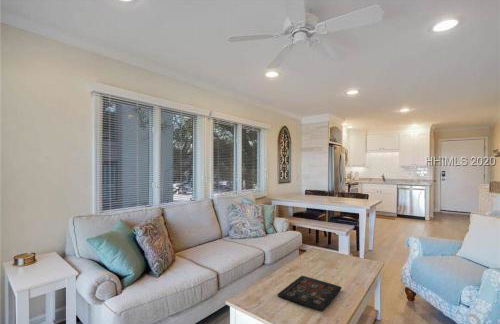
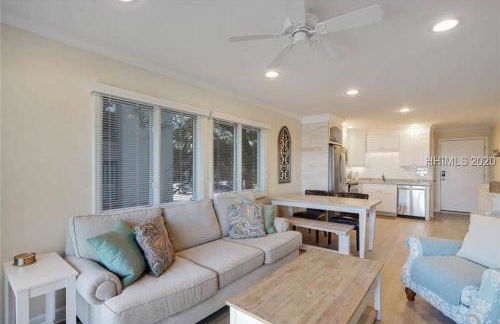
- decorative tray [276,275,343,313]
